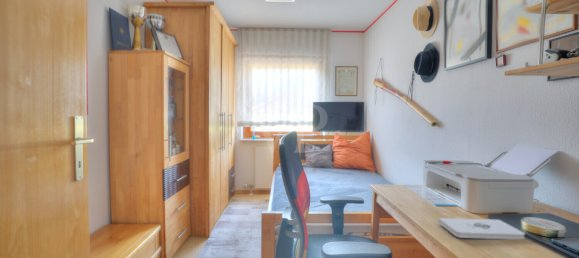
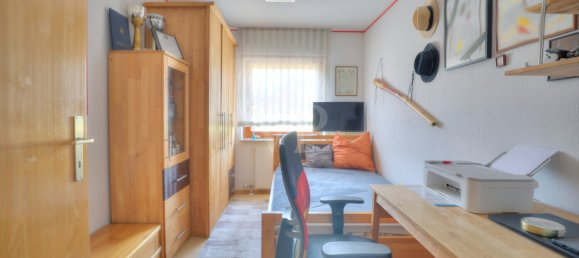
- notepad [437,217,526,240]
